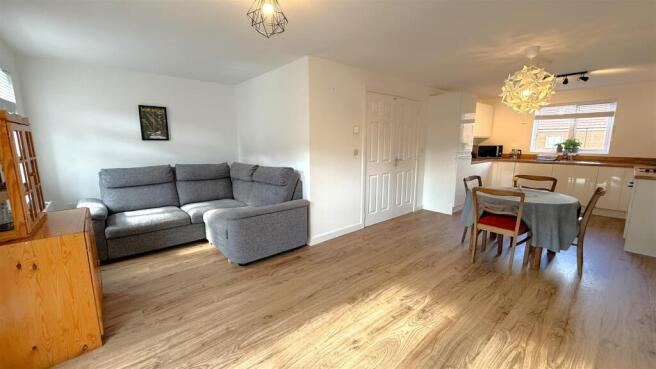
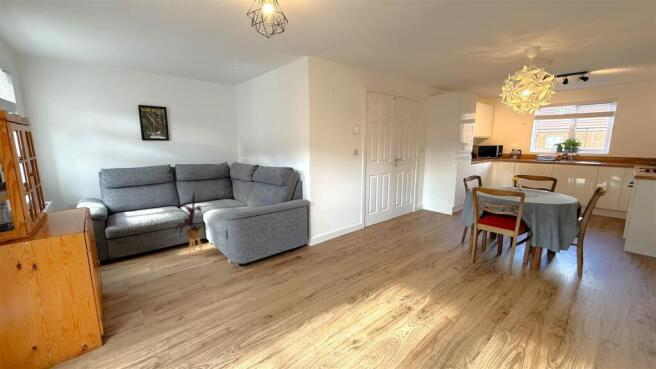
+ house plant [172,191,208,256]
